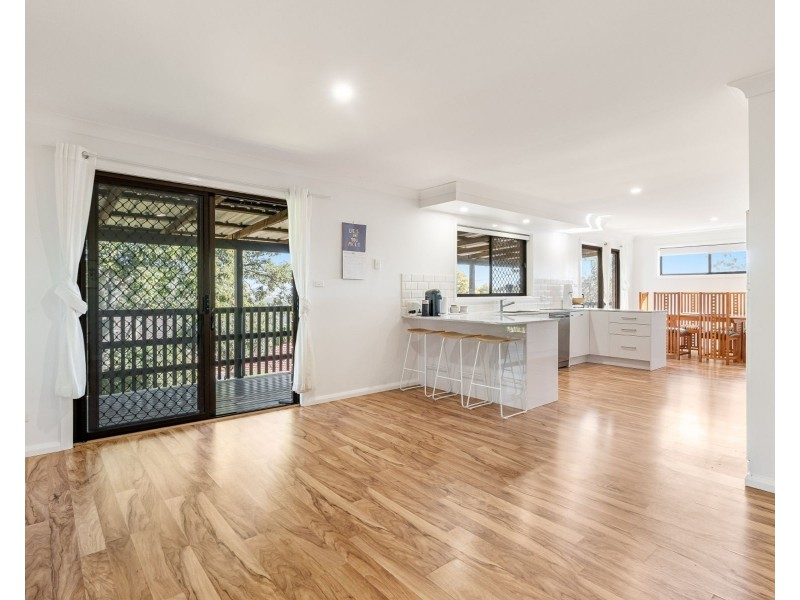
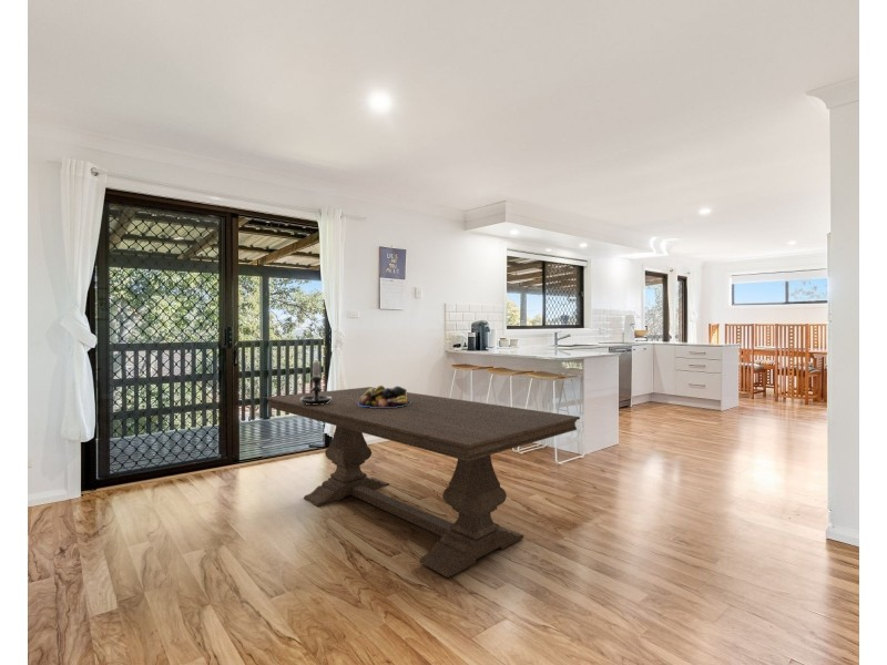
+ candle holder [300,360,332,405]
+ fruit bowl [358,385,411,408]
+ dining table [265,386,581,579]
